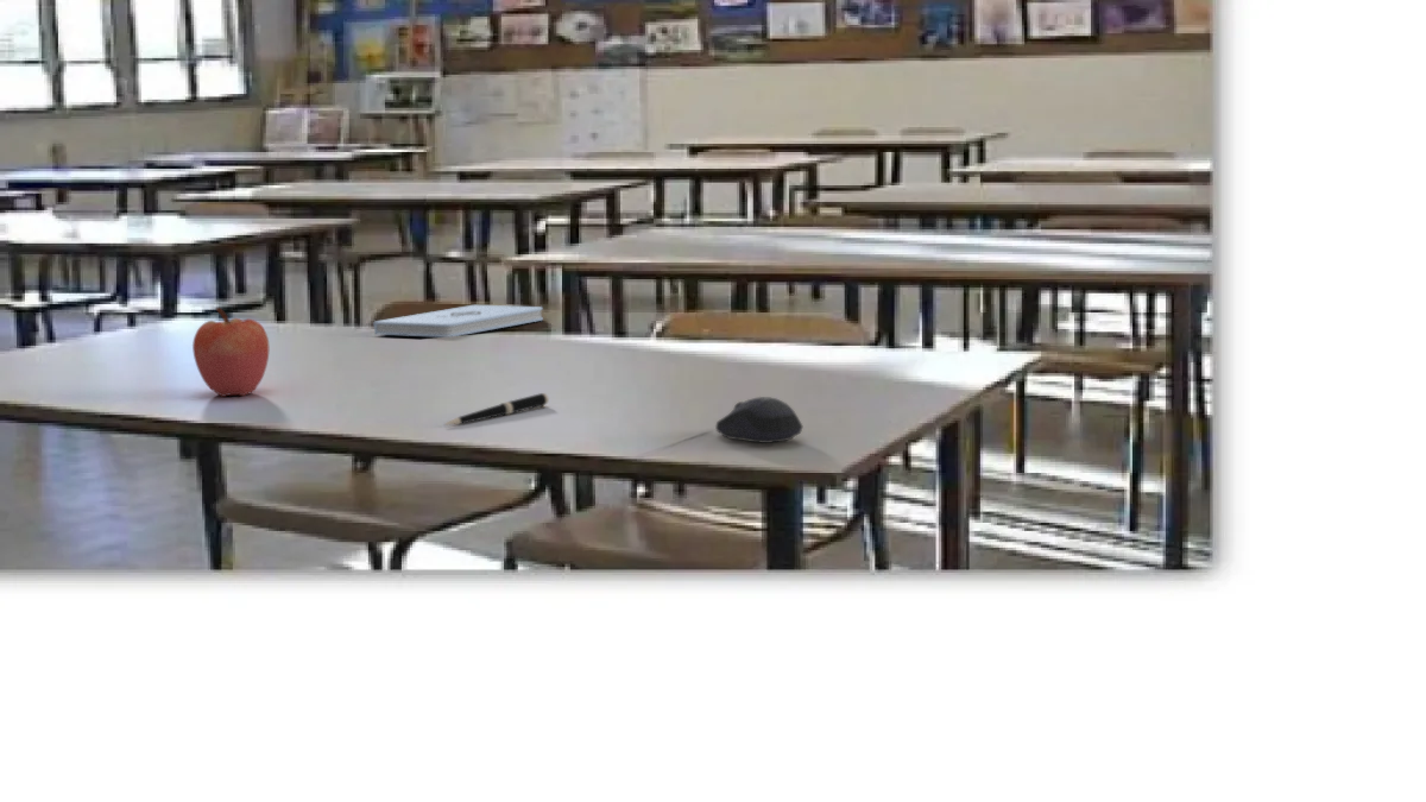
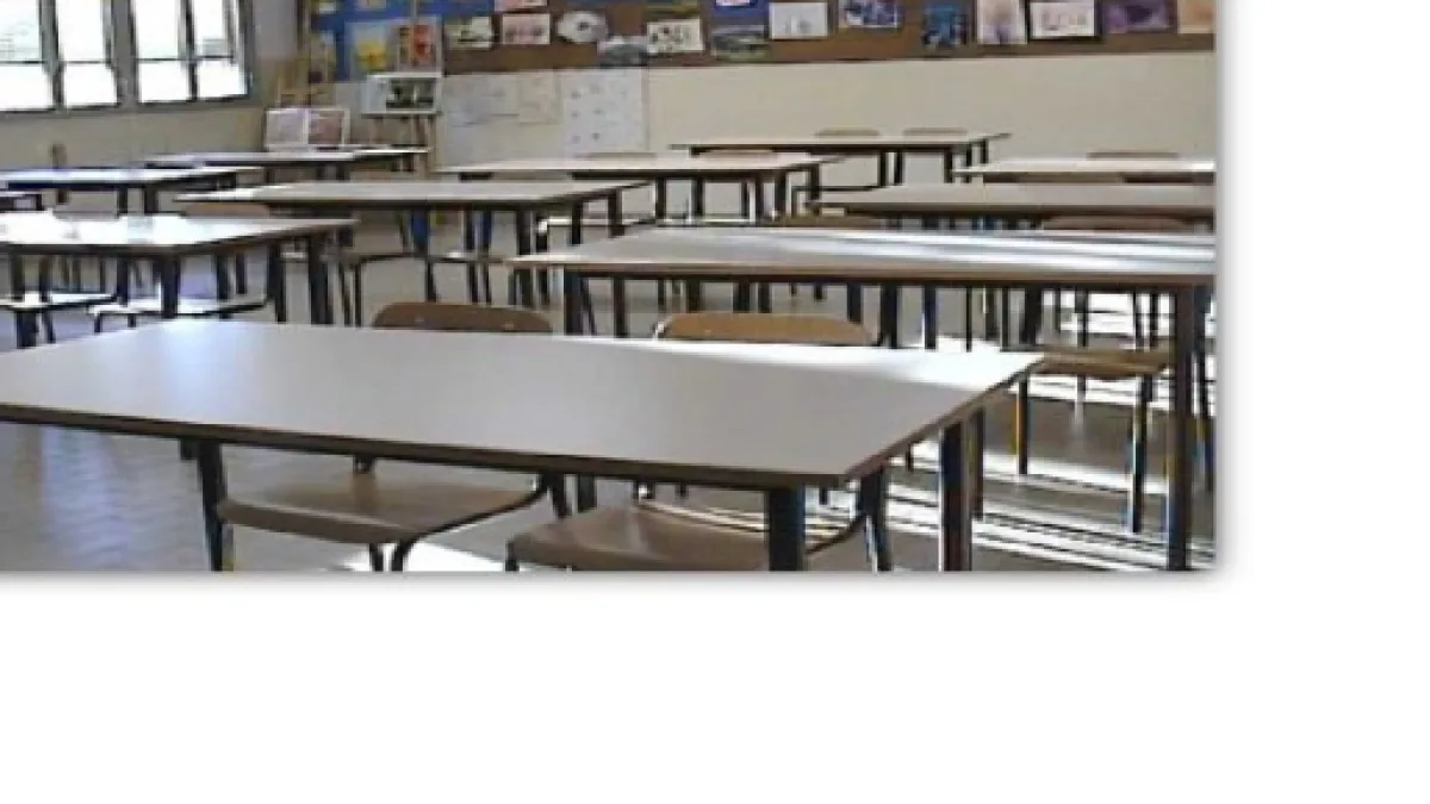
- computer mouse [714,396,805,444]
- notepad [373,304,544,339]
- apple [191,307,270,398]
- pen [443,392,550,427]
